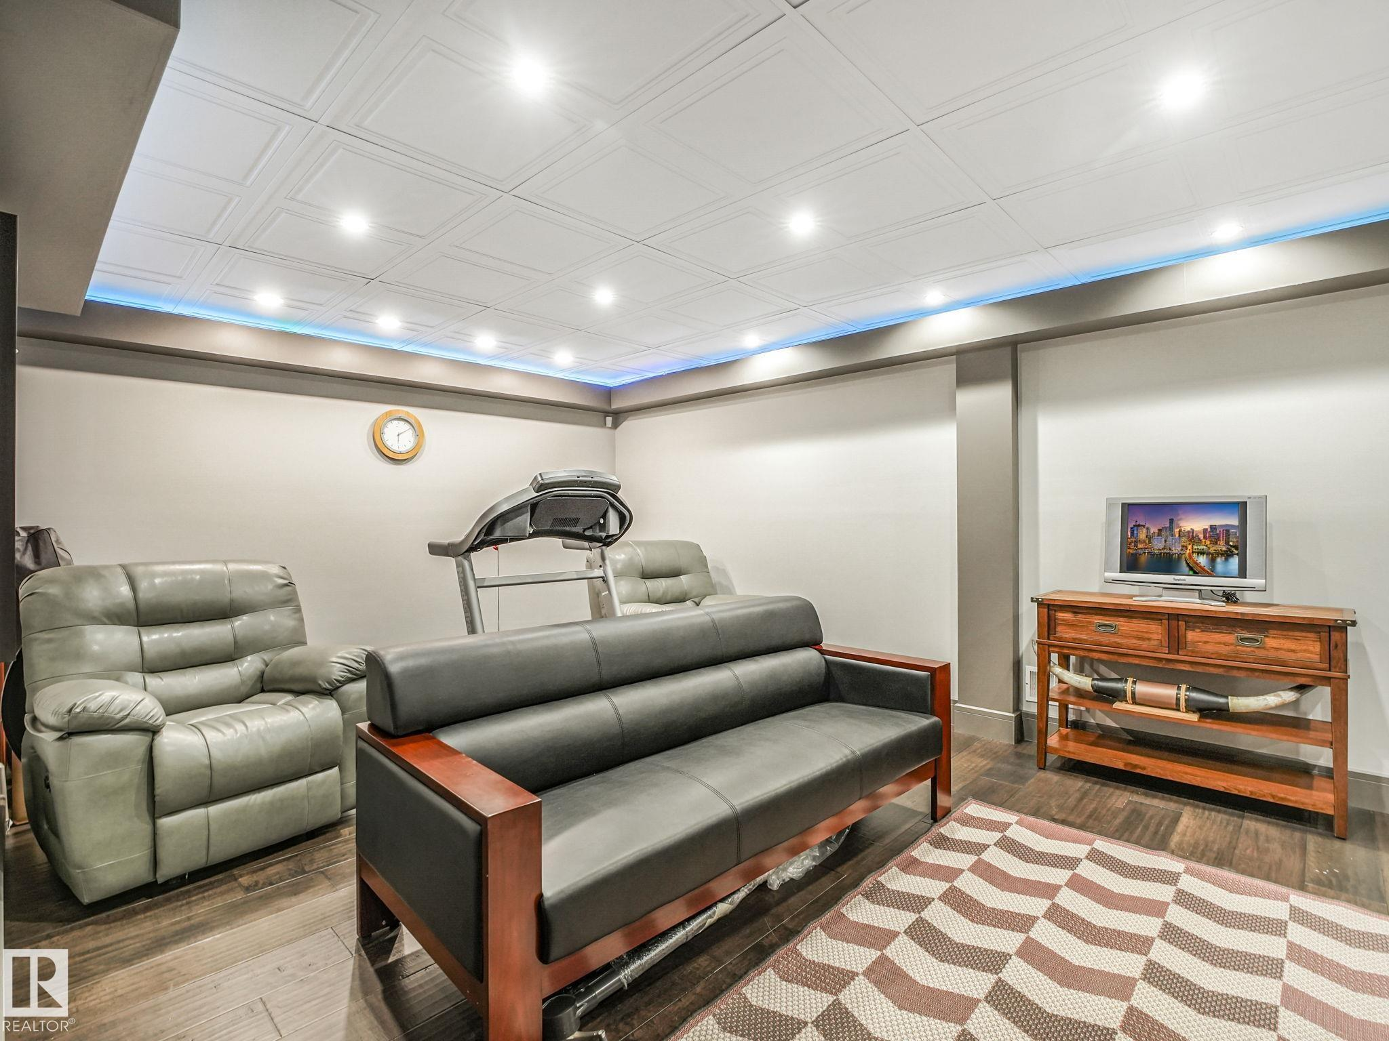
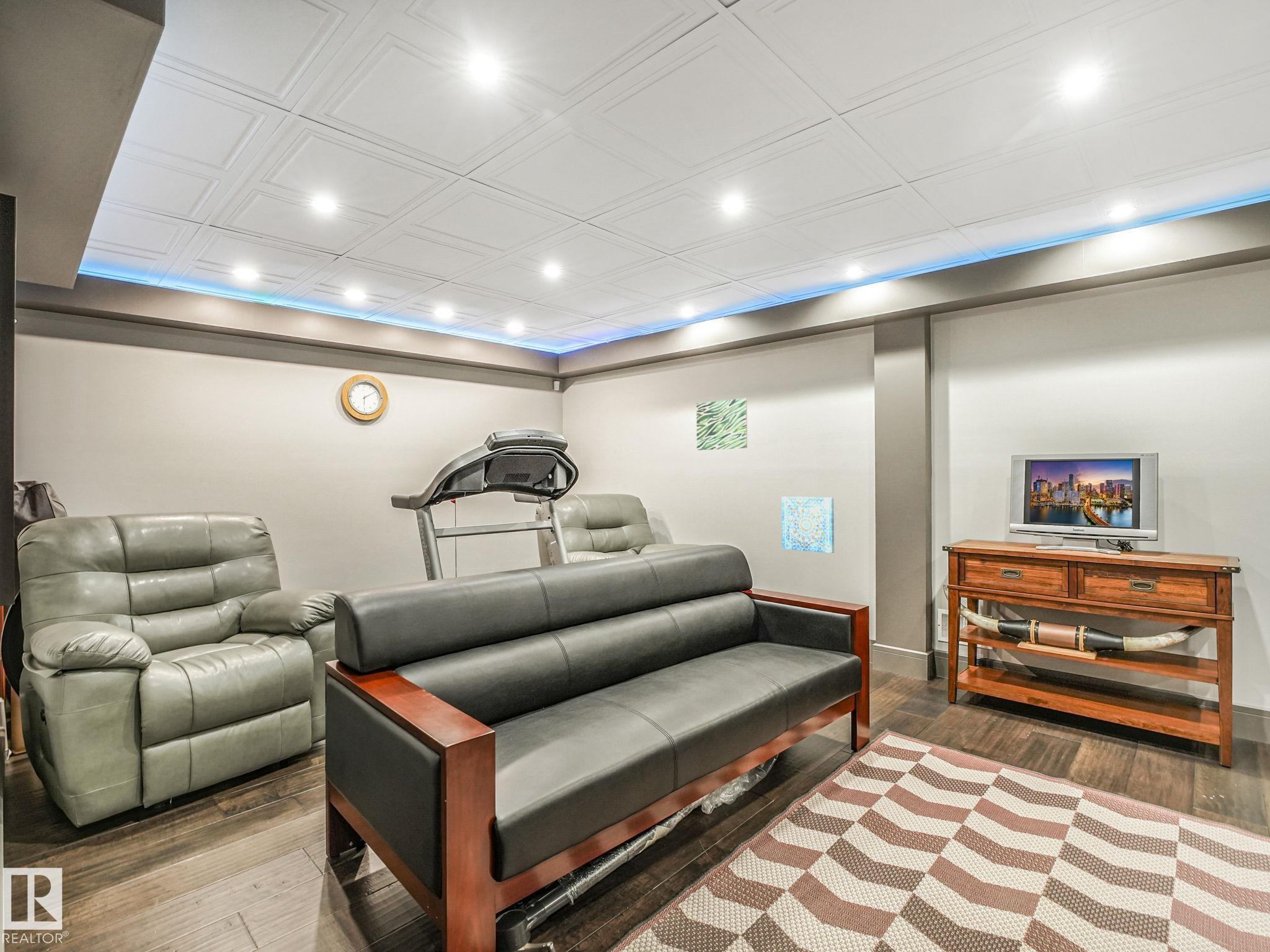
+ wall art [781,496,835,553]
+ wall art [696,397,748,451]
